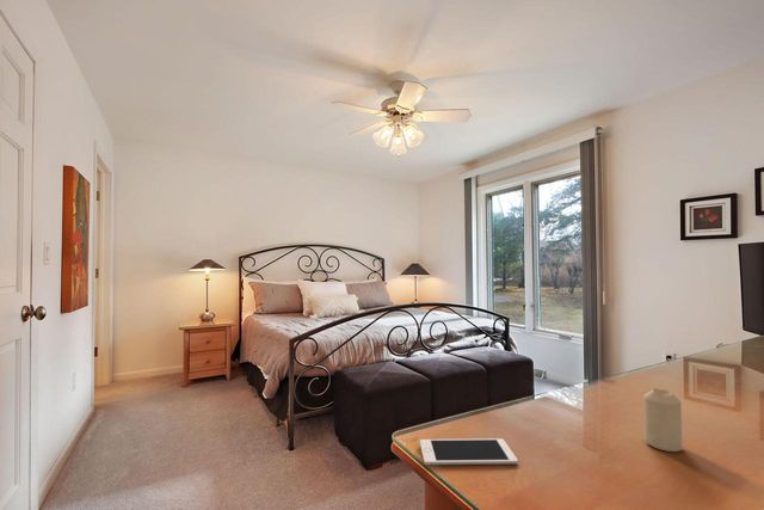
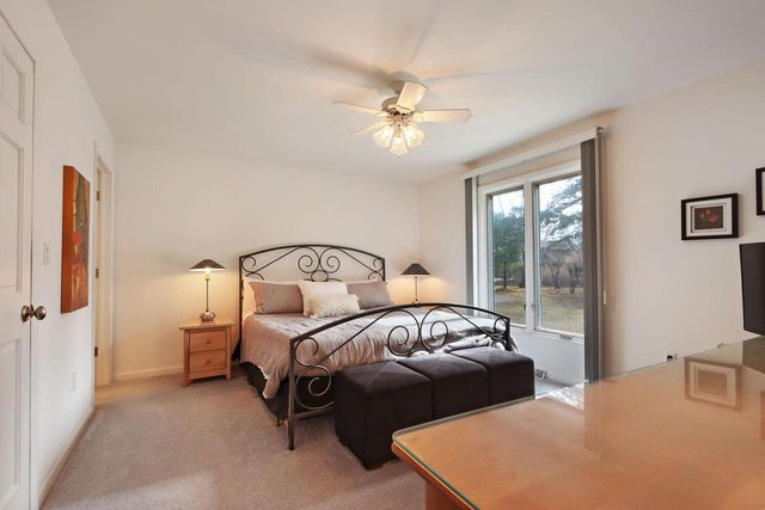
- candle [642,387,683,453]
- cell phone [419,437,518,466]
